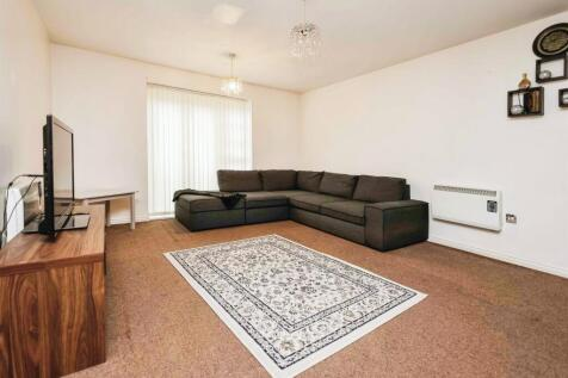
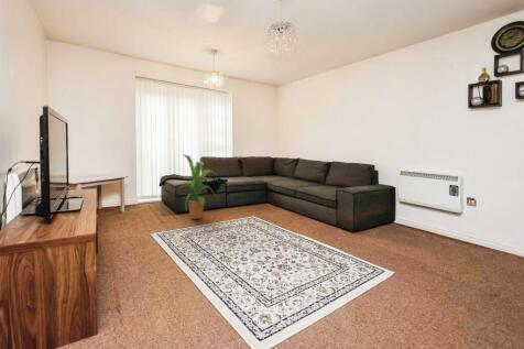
+ house plant [177,153,219,220]
